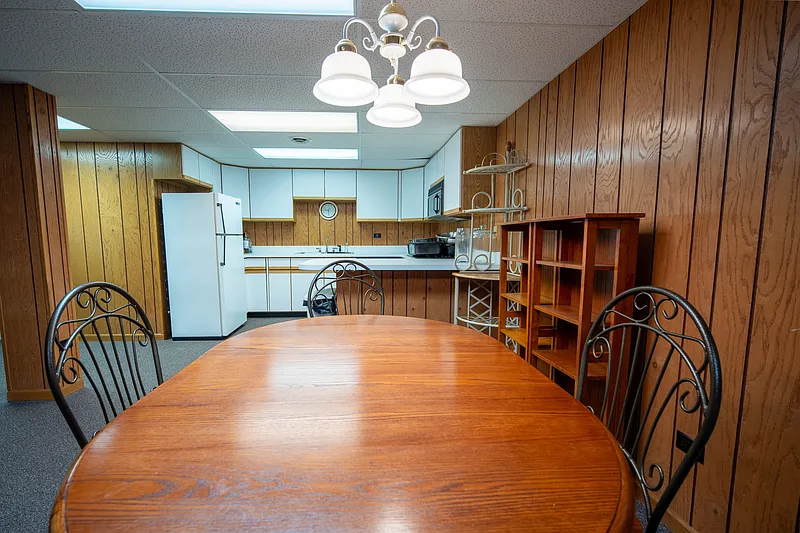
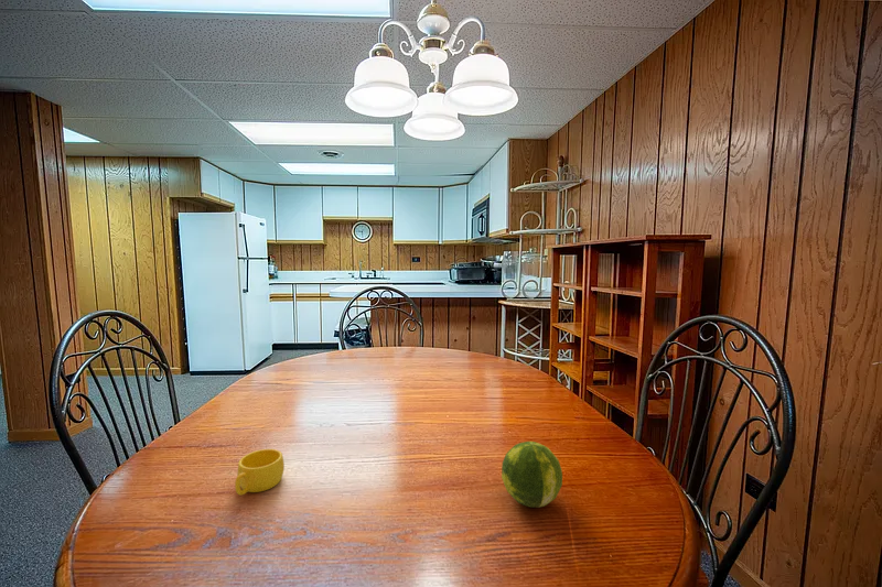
+ fruit [501,441,563,509]
+ cup [234,448,286,497]
